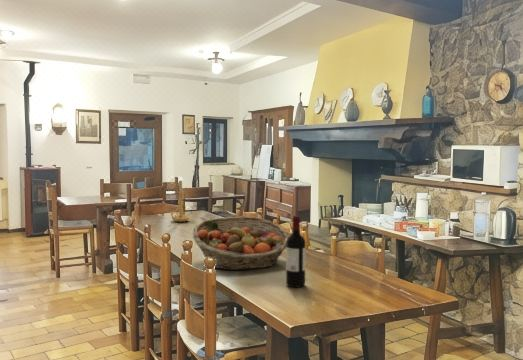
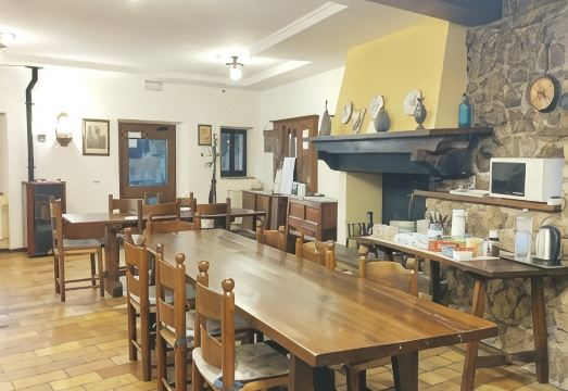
- fruit basket [192,216,290,271]
- candle holder [170,176,191,223]
- wine bottle [285,215,306,288]
